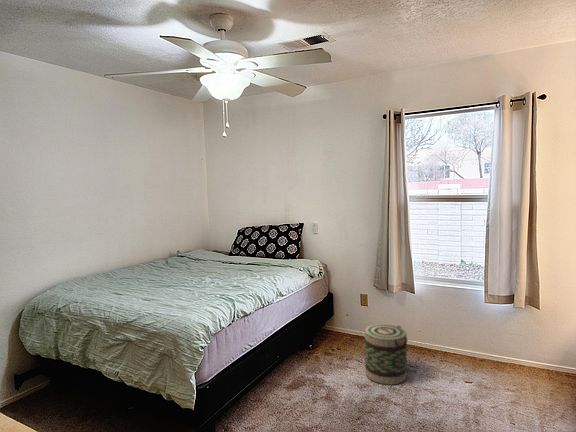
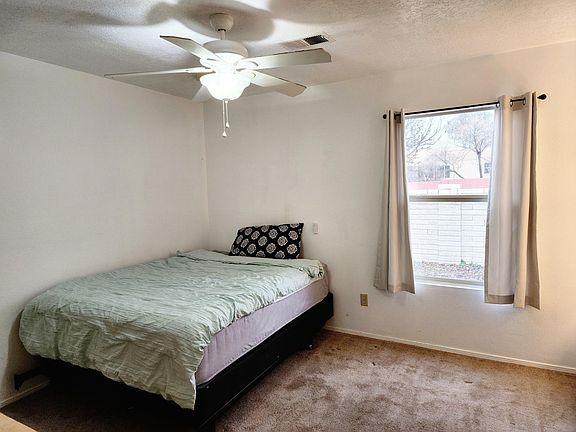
- basket [364,323,408,386]
